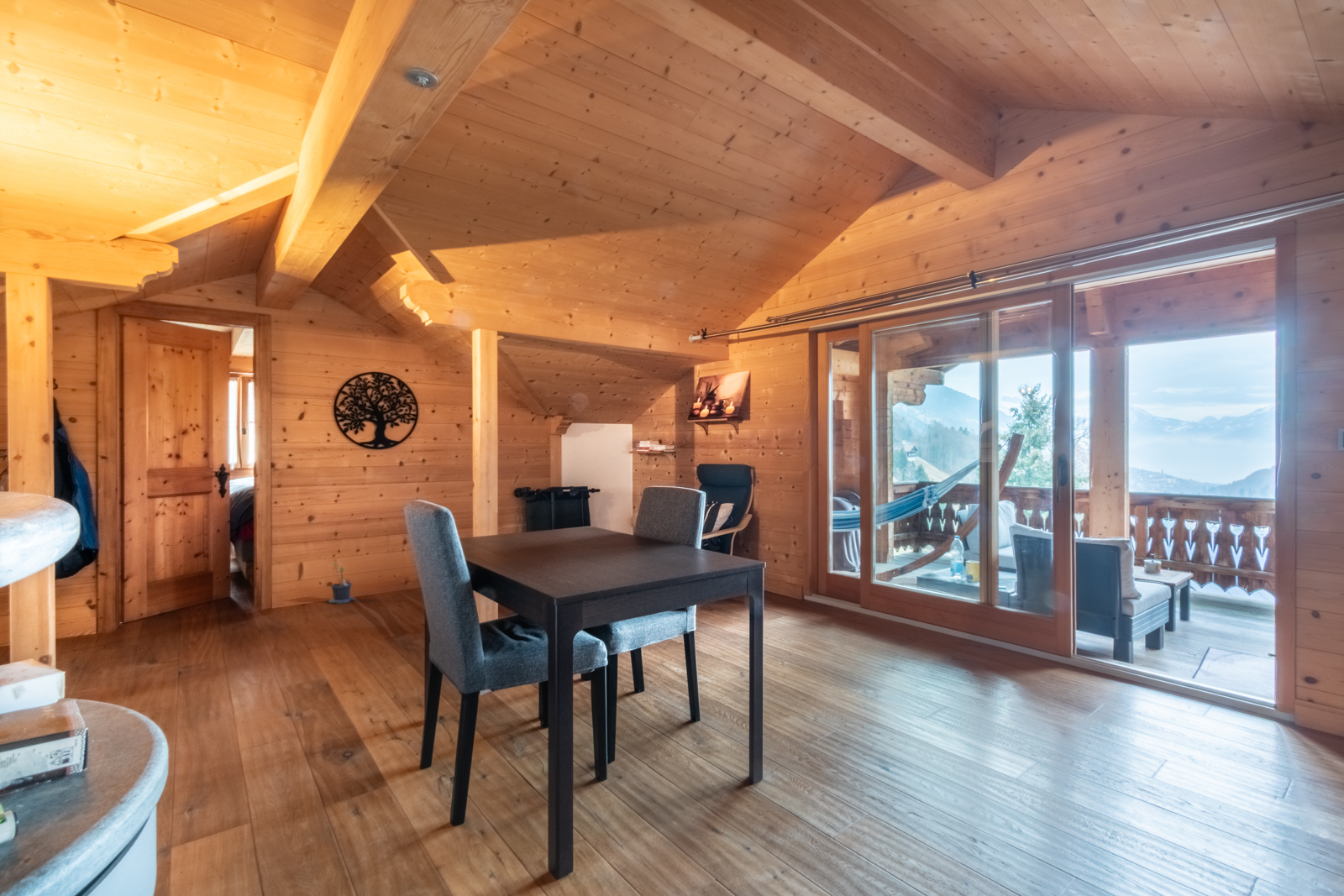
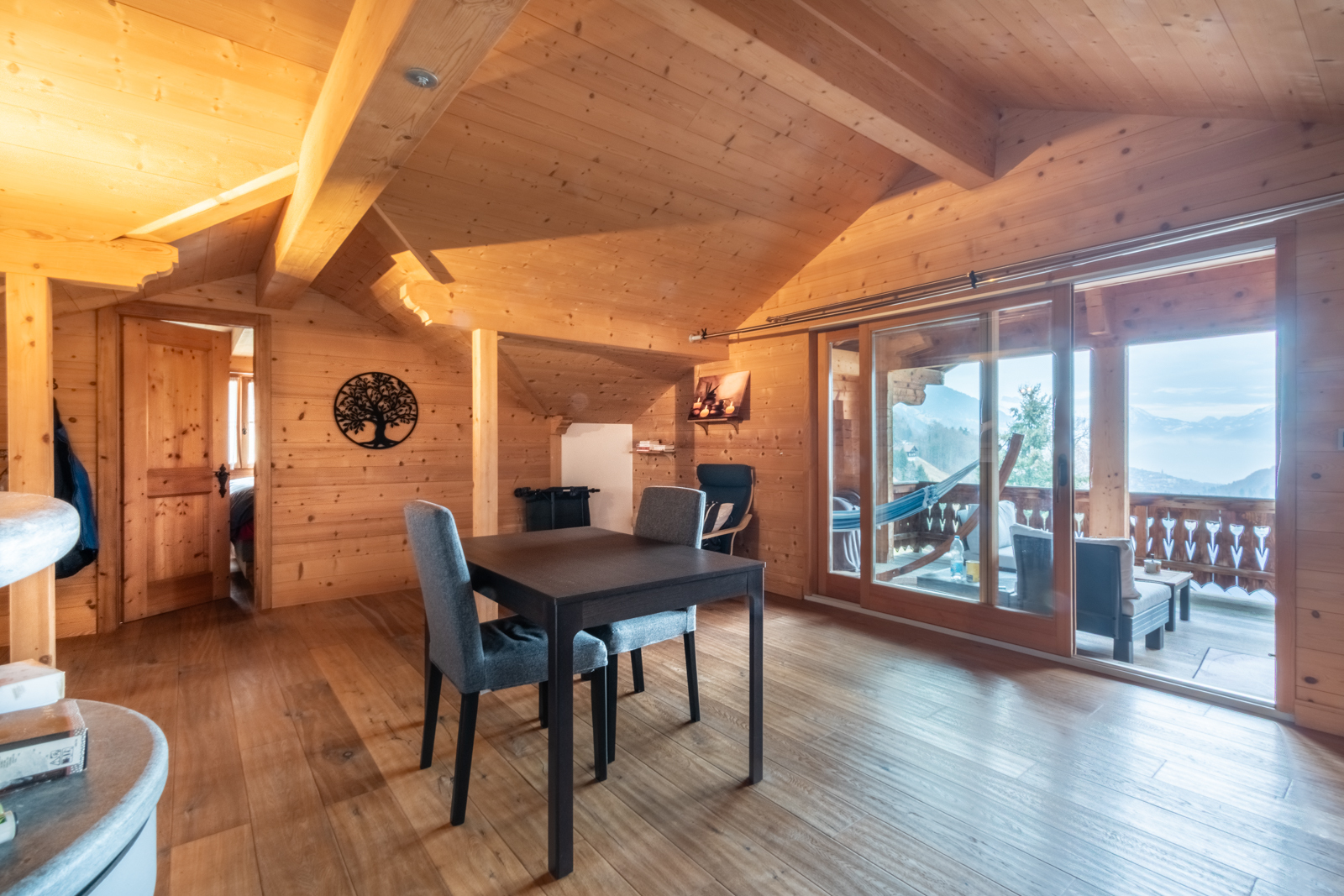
- potted plant [324,561,355,605]
